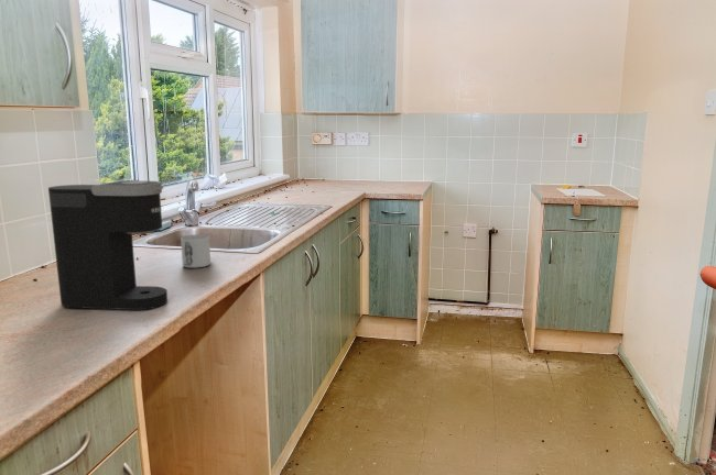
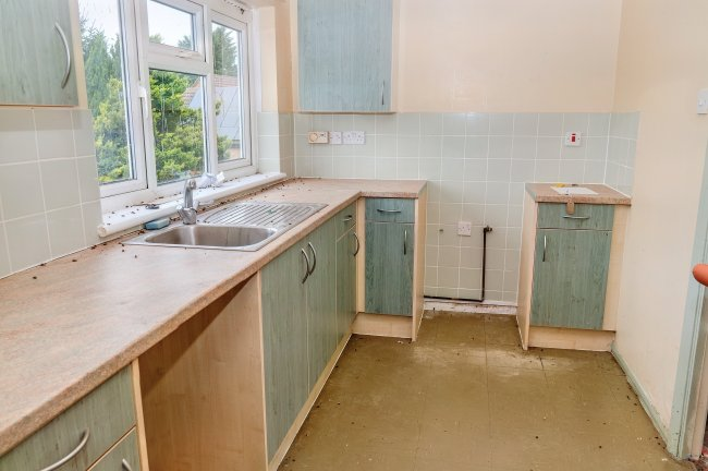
- mug [180,233,211,269]
- coffee maker [47,179,169,311]
